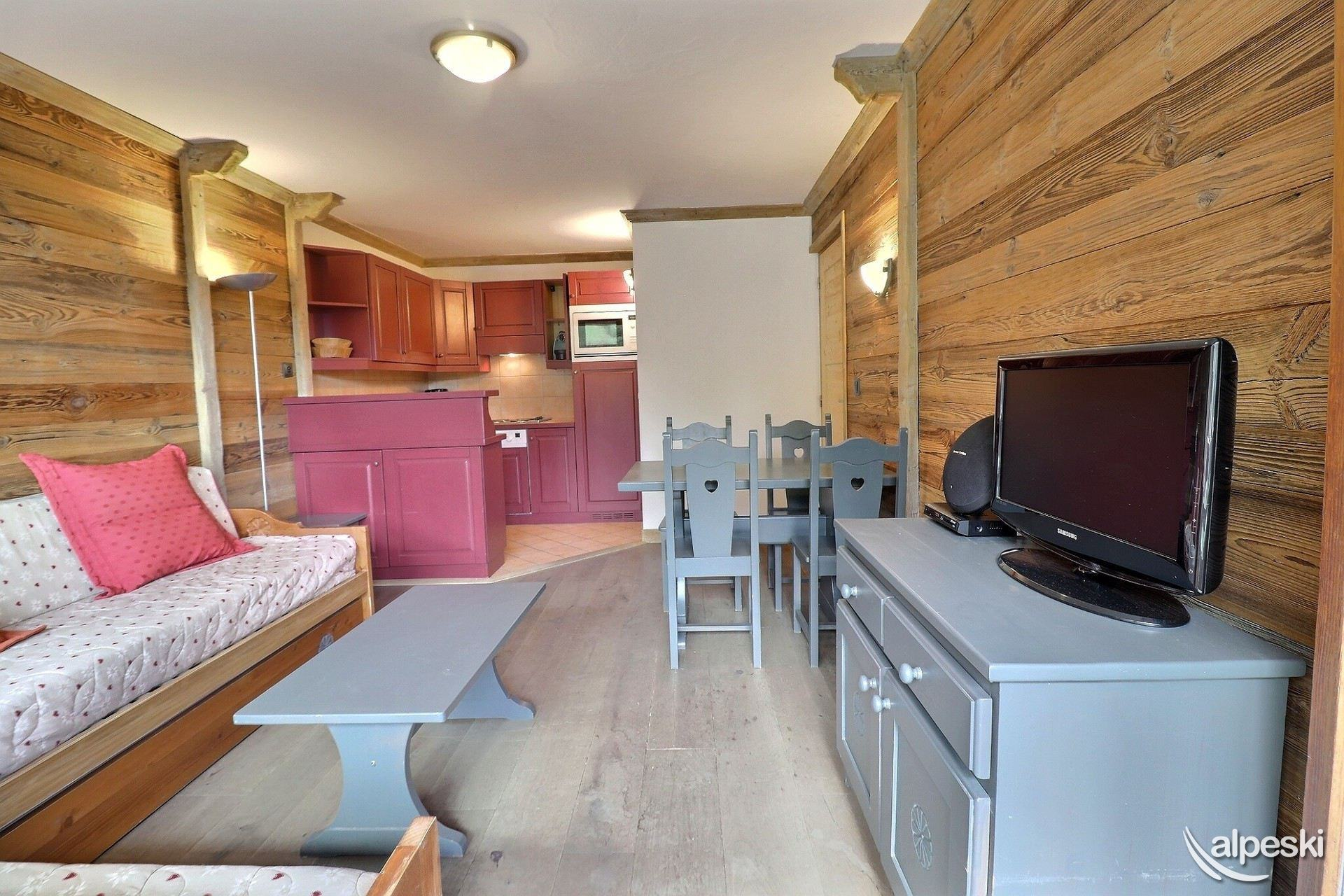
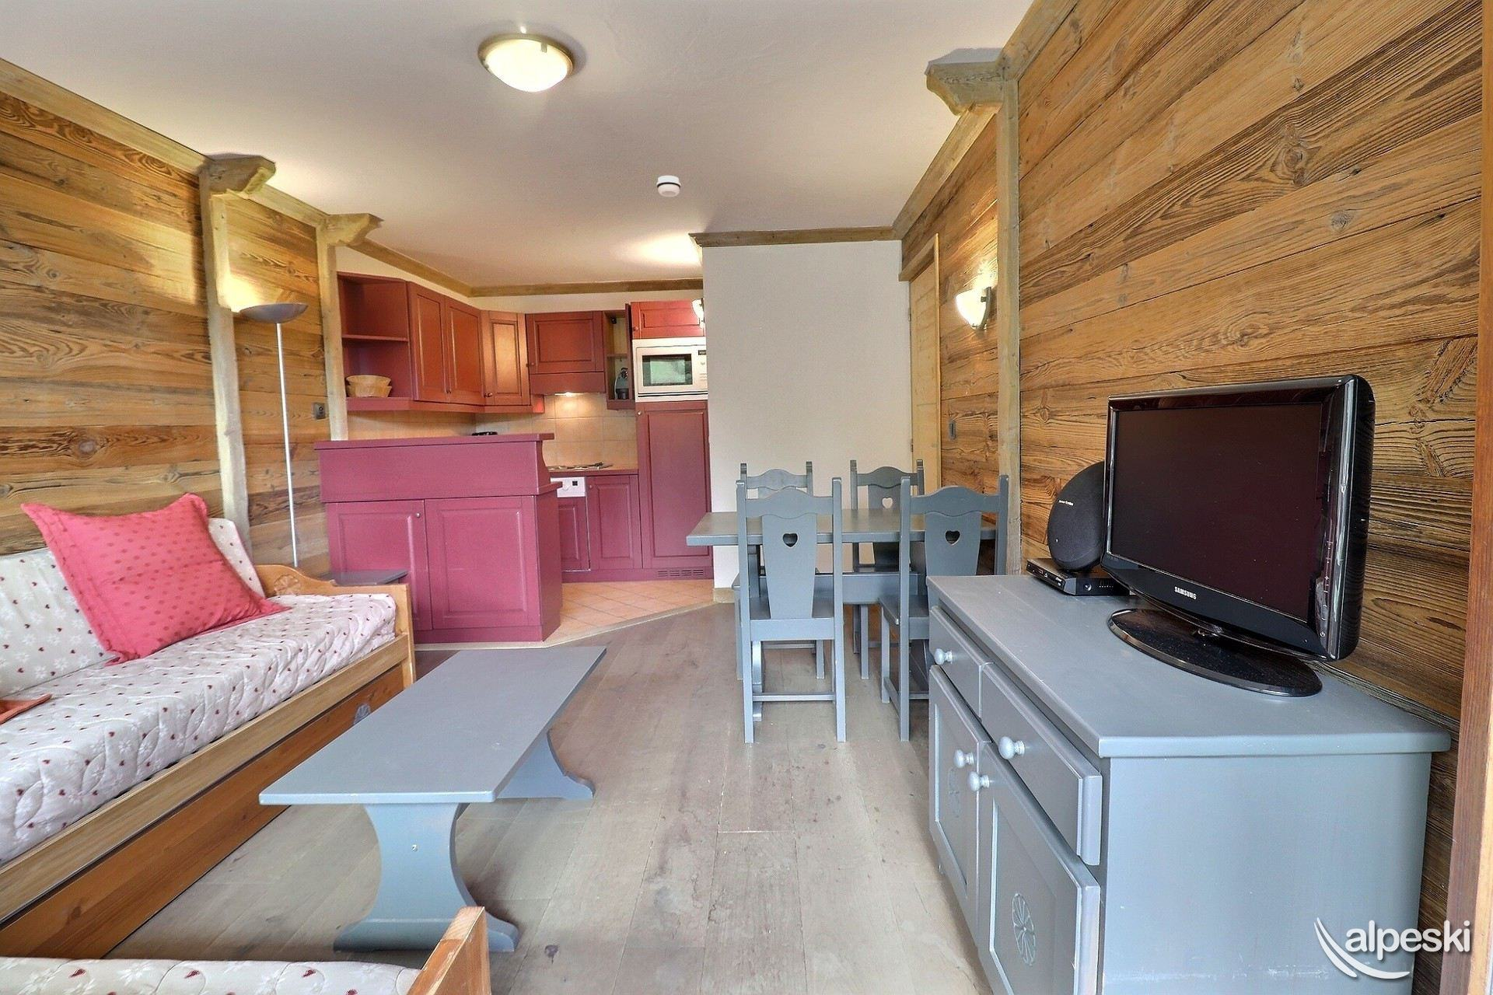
+ smoke detector [655,175,681,198]
